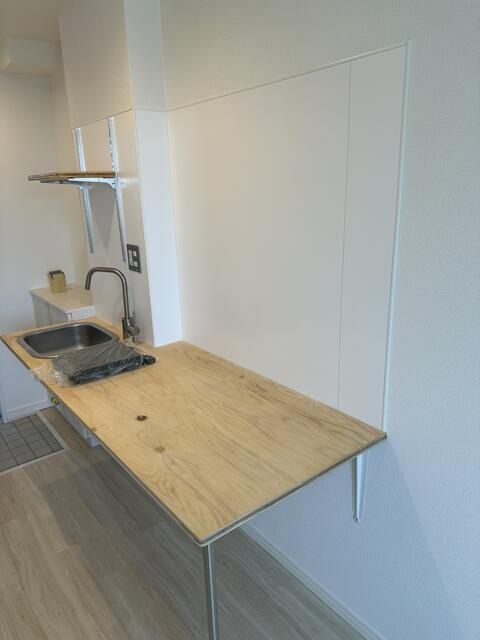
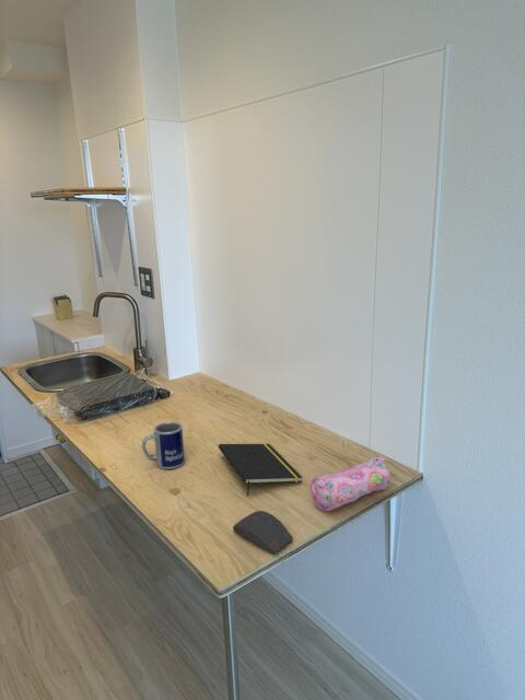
+ notepad [218,443,303,498]
+ computer mouse [232,510,294,555]
+ mug [141,421,186,470]
+ pencil case [310,456,390,512]
